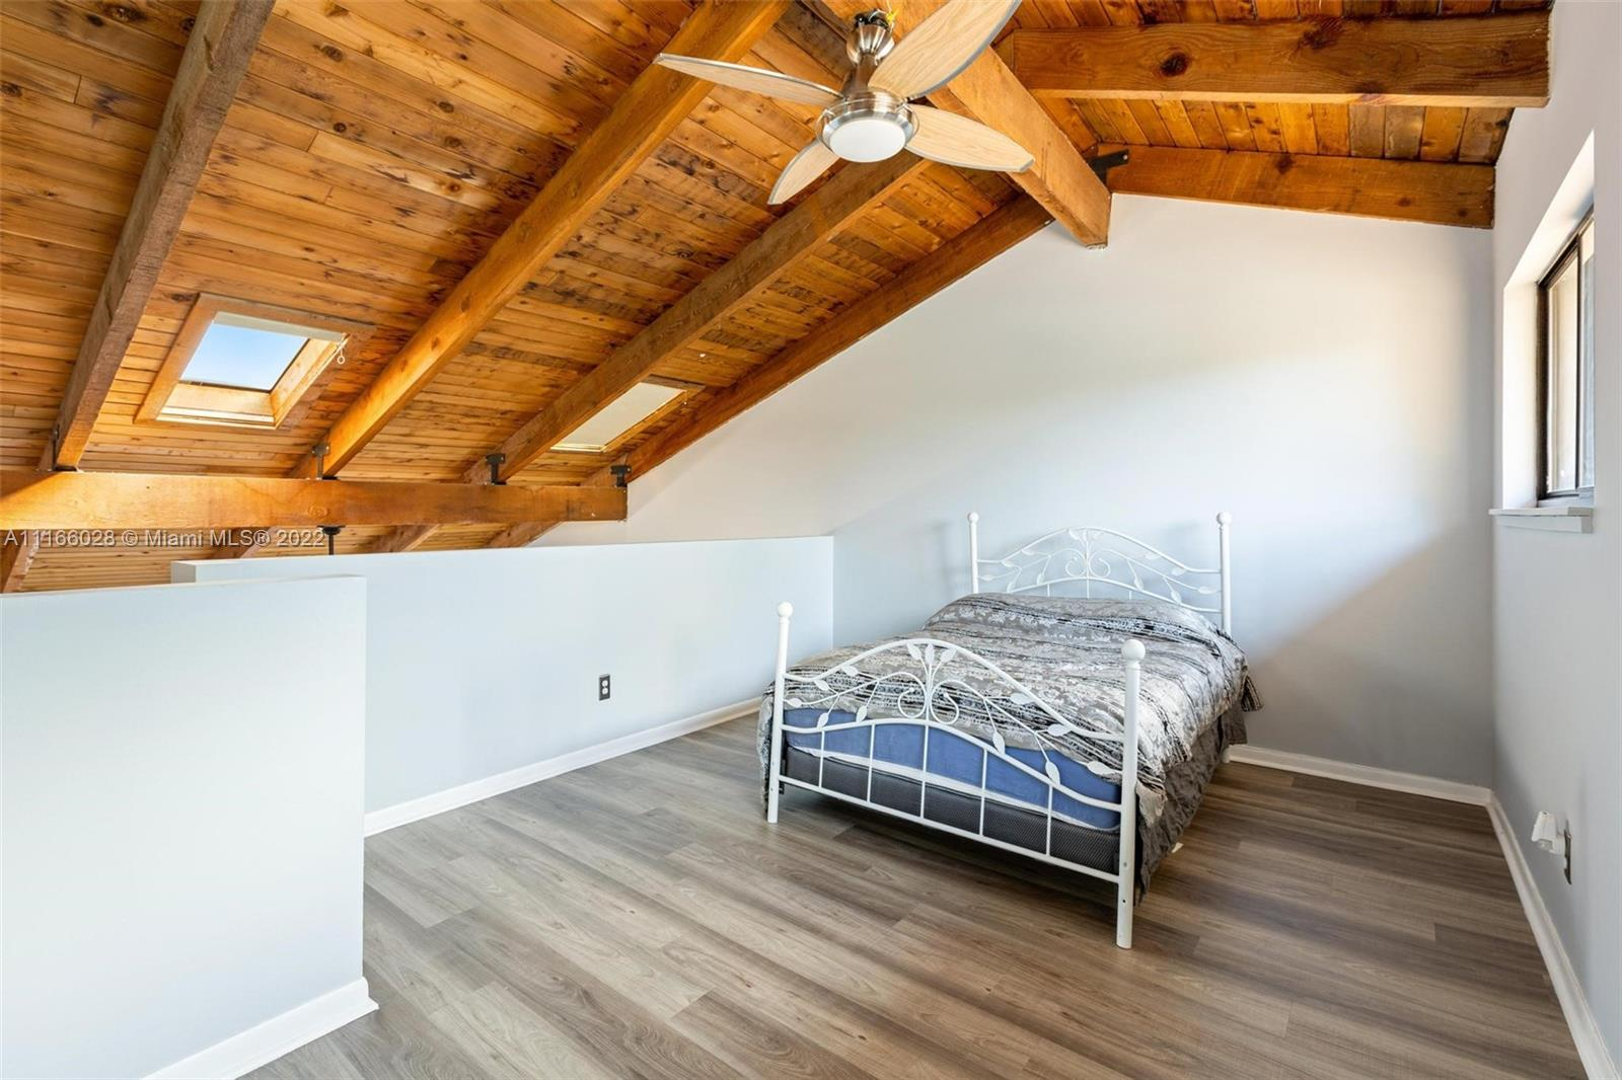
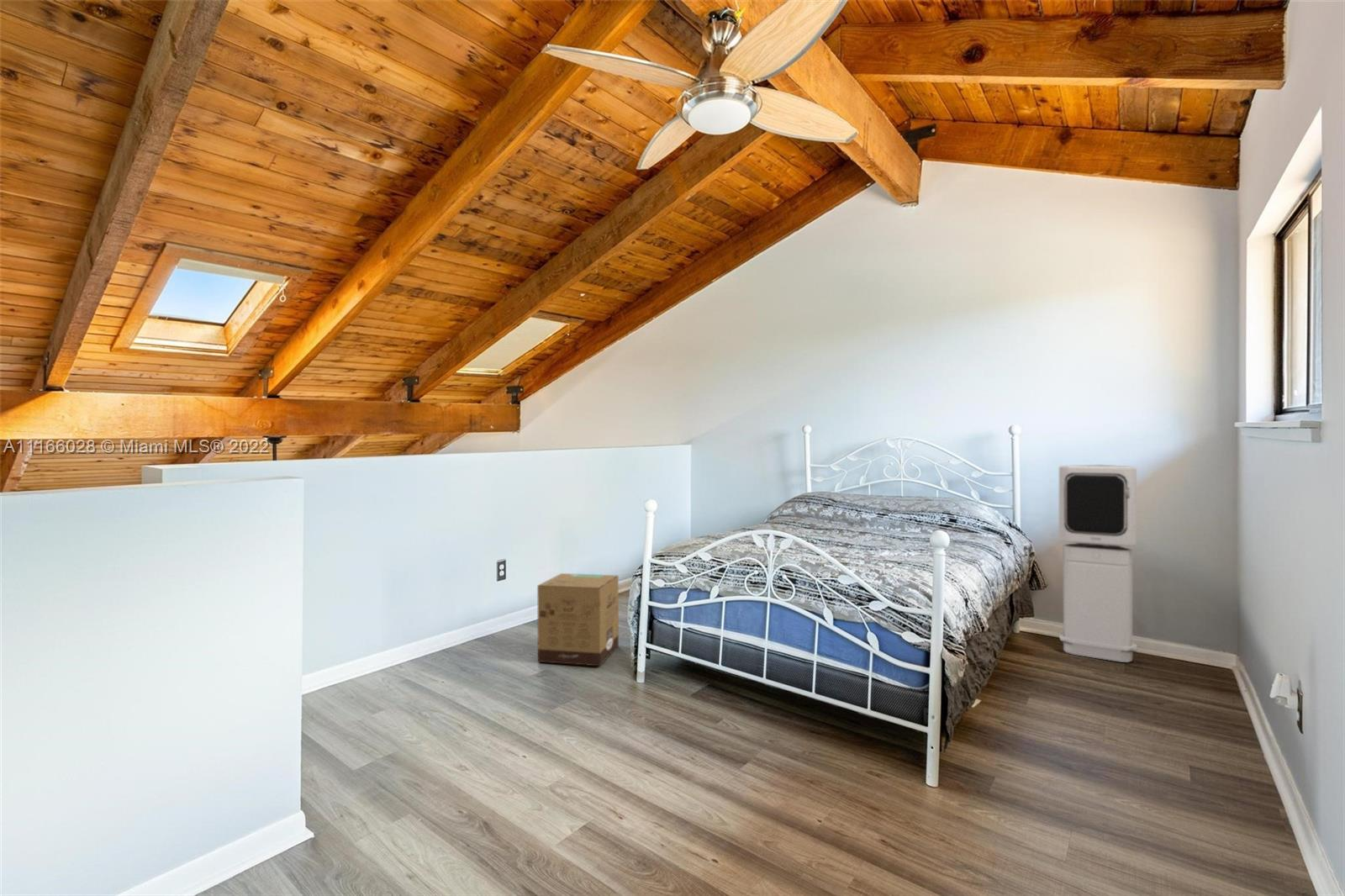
+ air purifier [1058,464,1137,663]
+ cardboard box [536,572,620,667]
